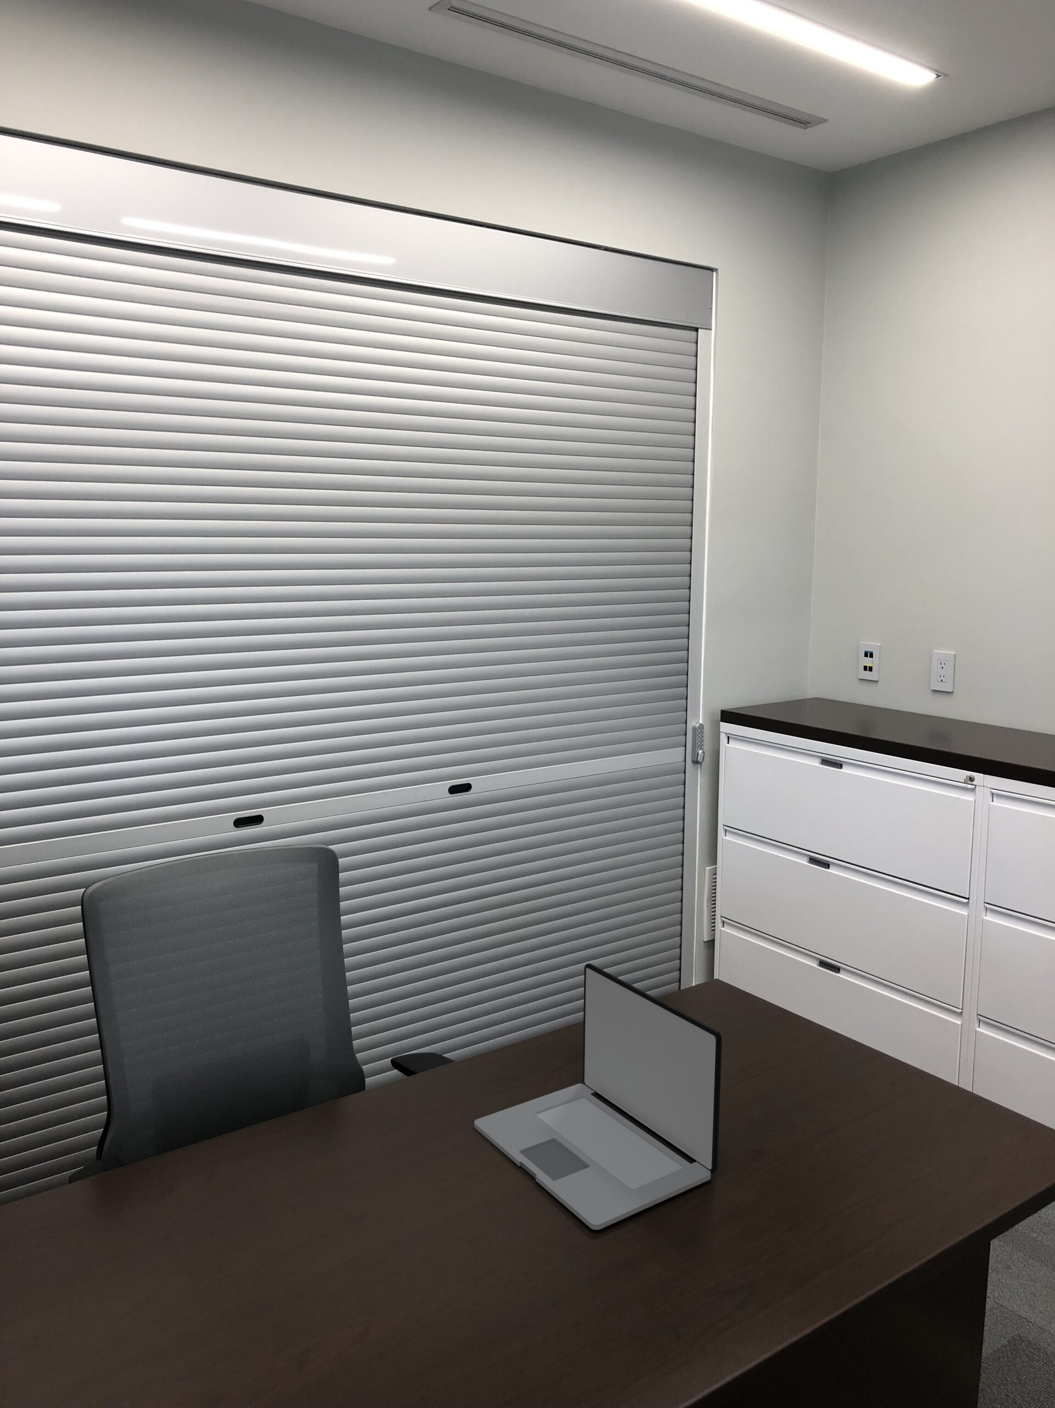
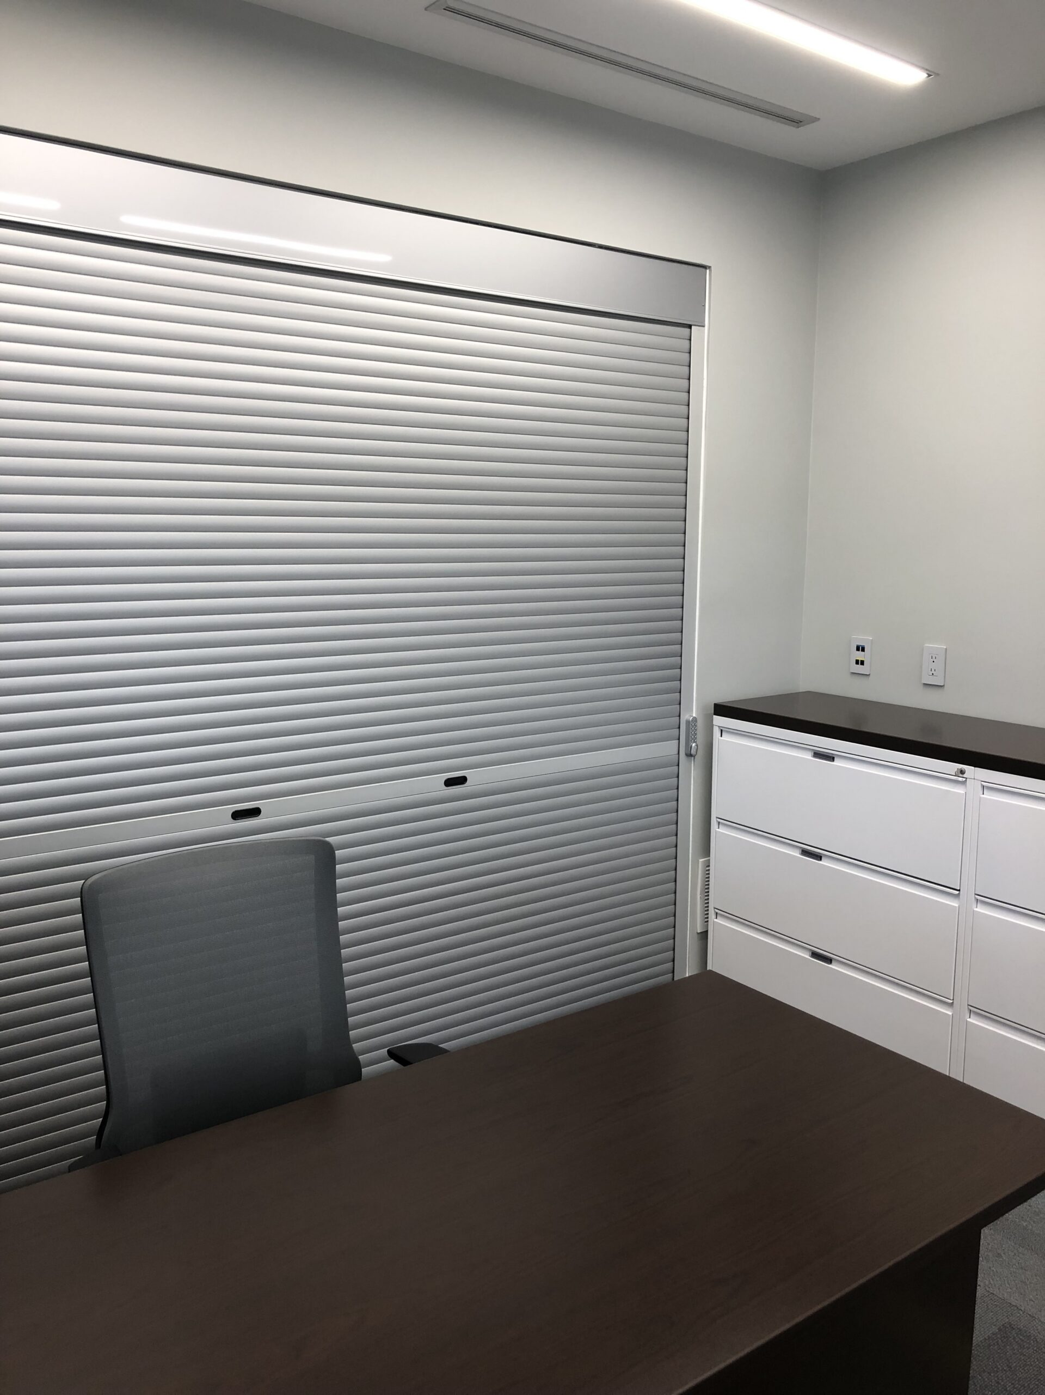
- laptop [473,963,723,1231]
